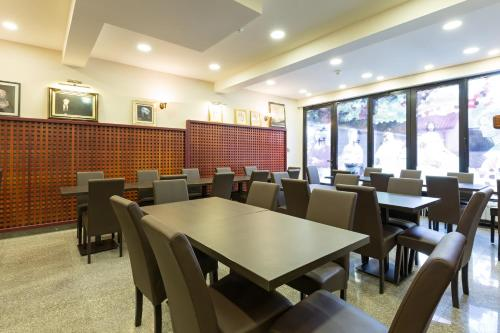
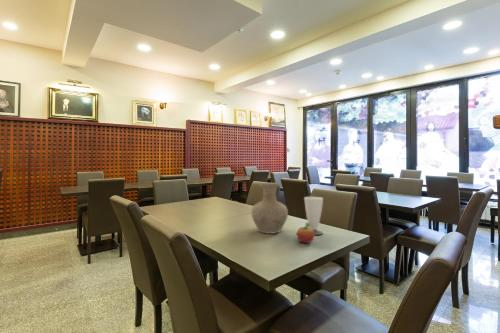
+ fruit [296,221,316,244]
+ vase [250,182,289,235]
+ cup [303,196,324,236]
